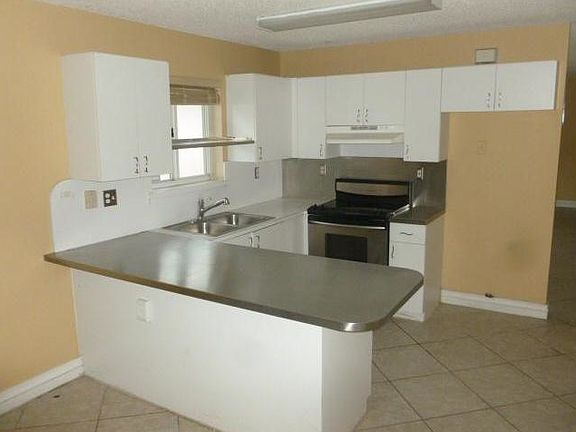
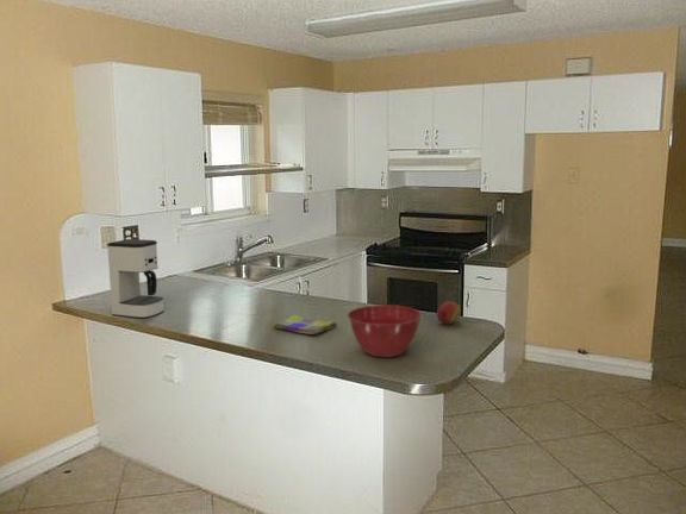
+ coffee maker [106,238,166,319]
+ mixing bowl [347,303,423,358]
+ dish towel [272,314,338,336]
+ fruit [436,300,462,326]
